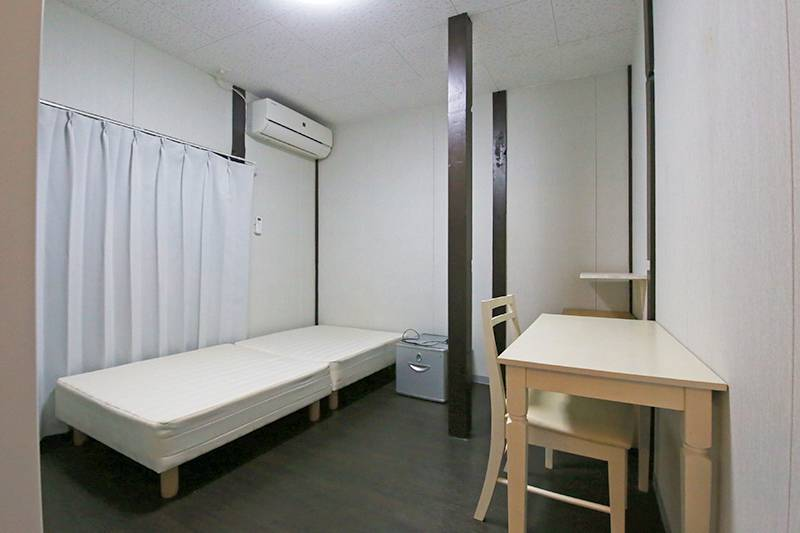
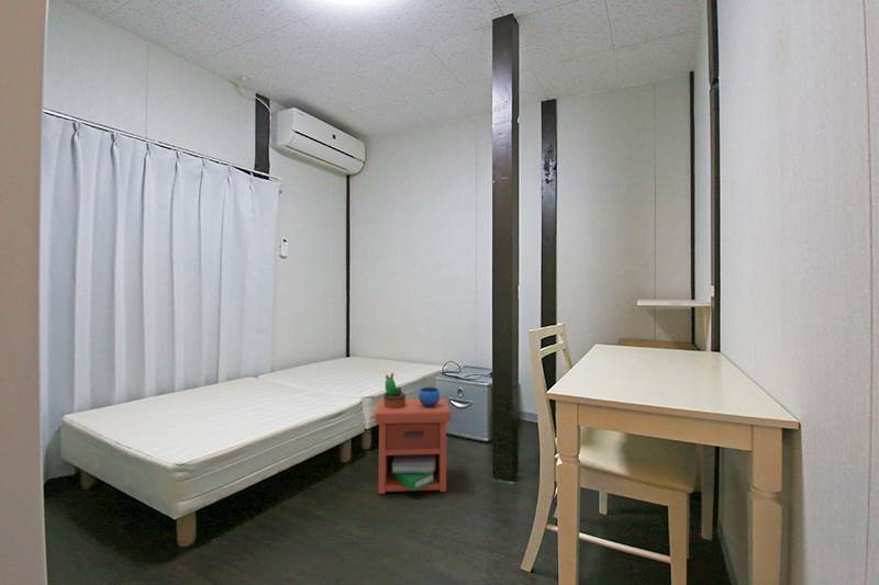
+ nightstand [374,371,452,495]
